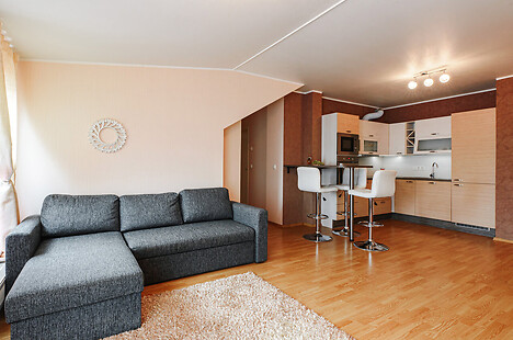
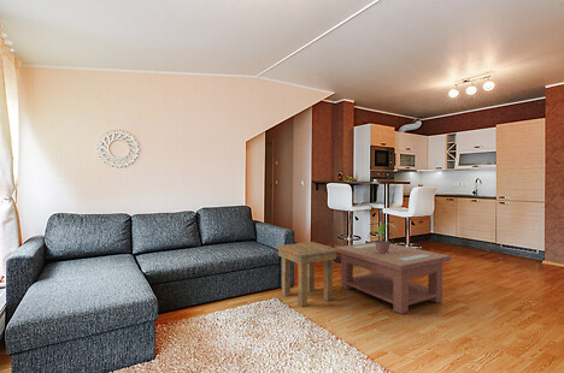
+ coffee table [334,241,452,315]
+ potted plant [366,223,399,254]
+ side table [274,241,340,308]
